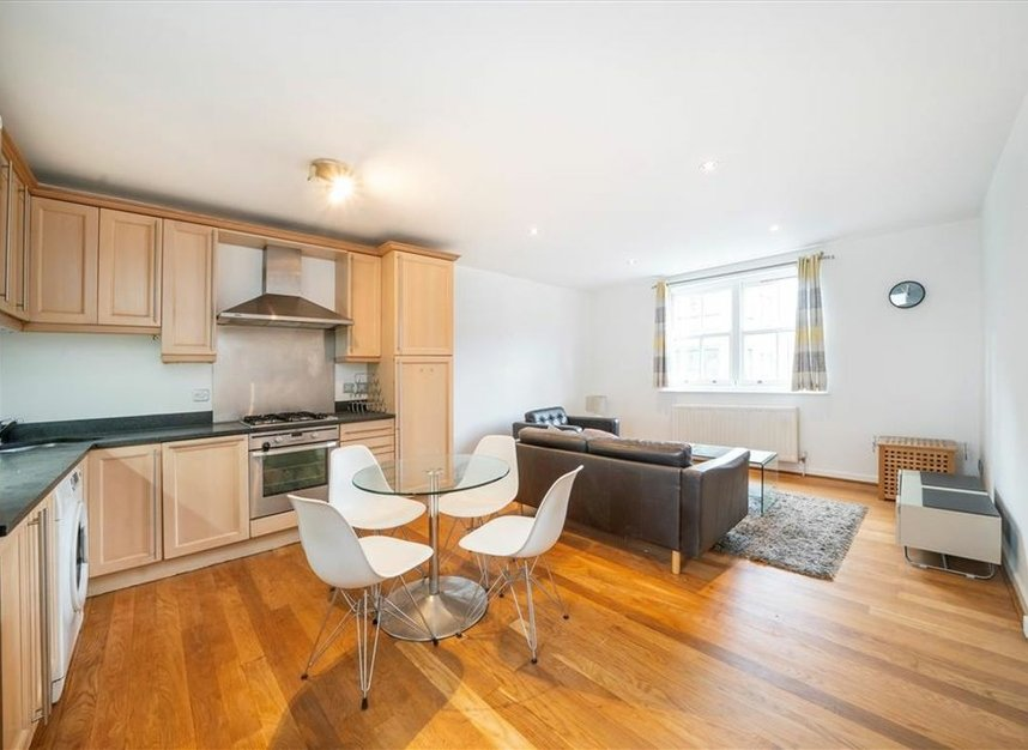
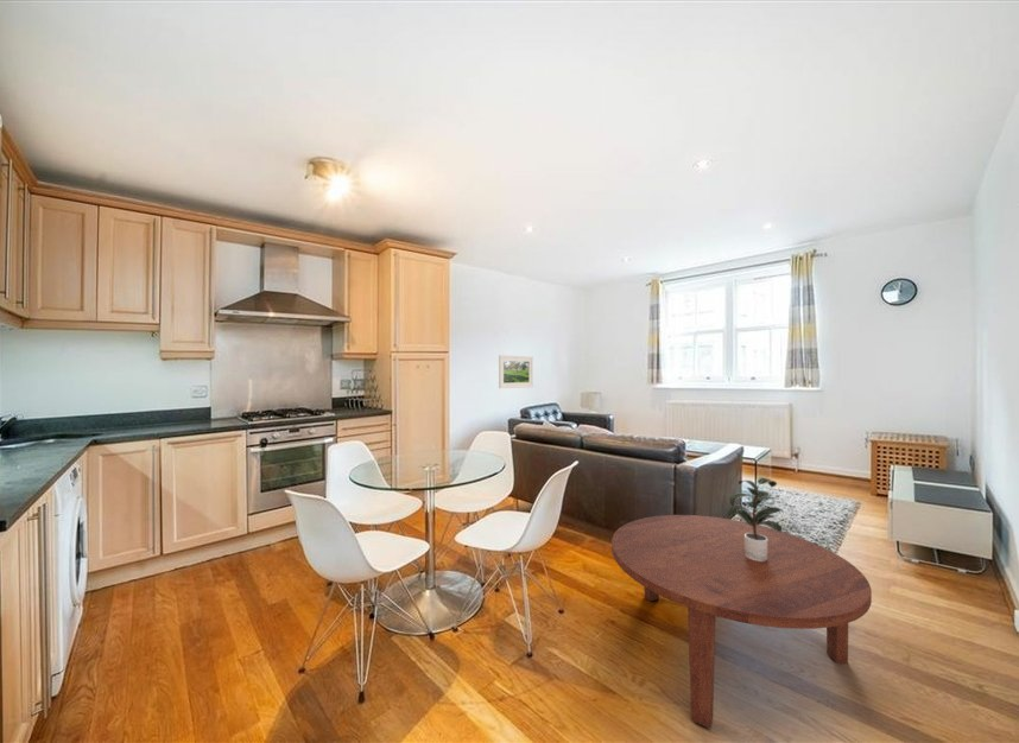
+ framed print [498,354,534,389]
+ potted plant [724,476,783,561]
+ coffee table [610,514,873,729]
